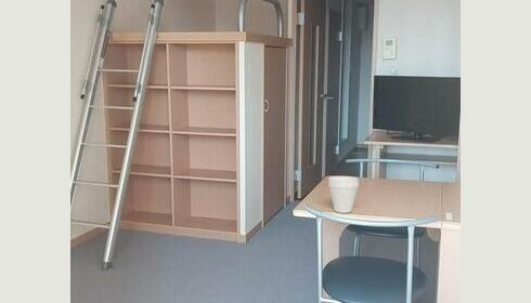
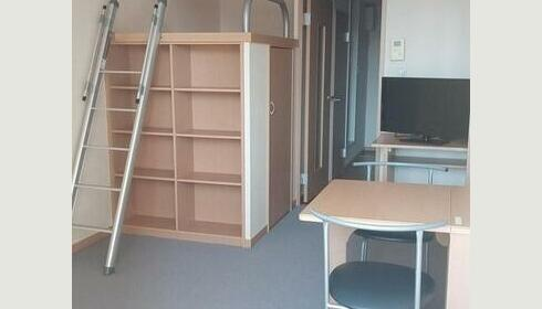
- cup [327,175,360,214]
